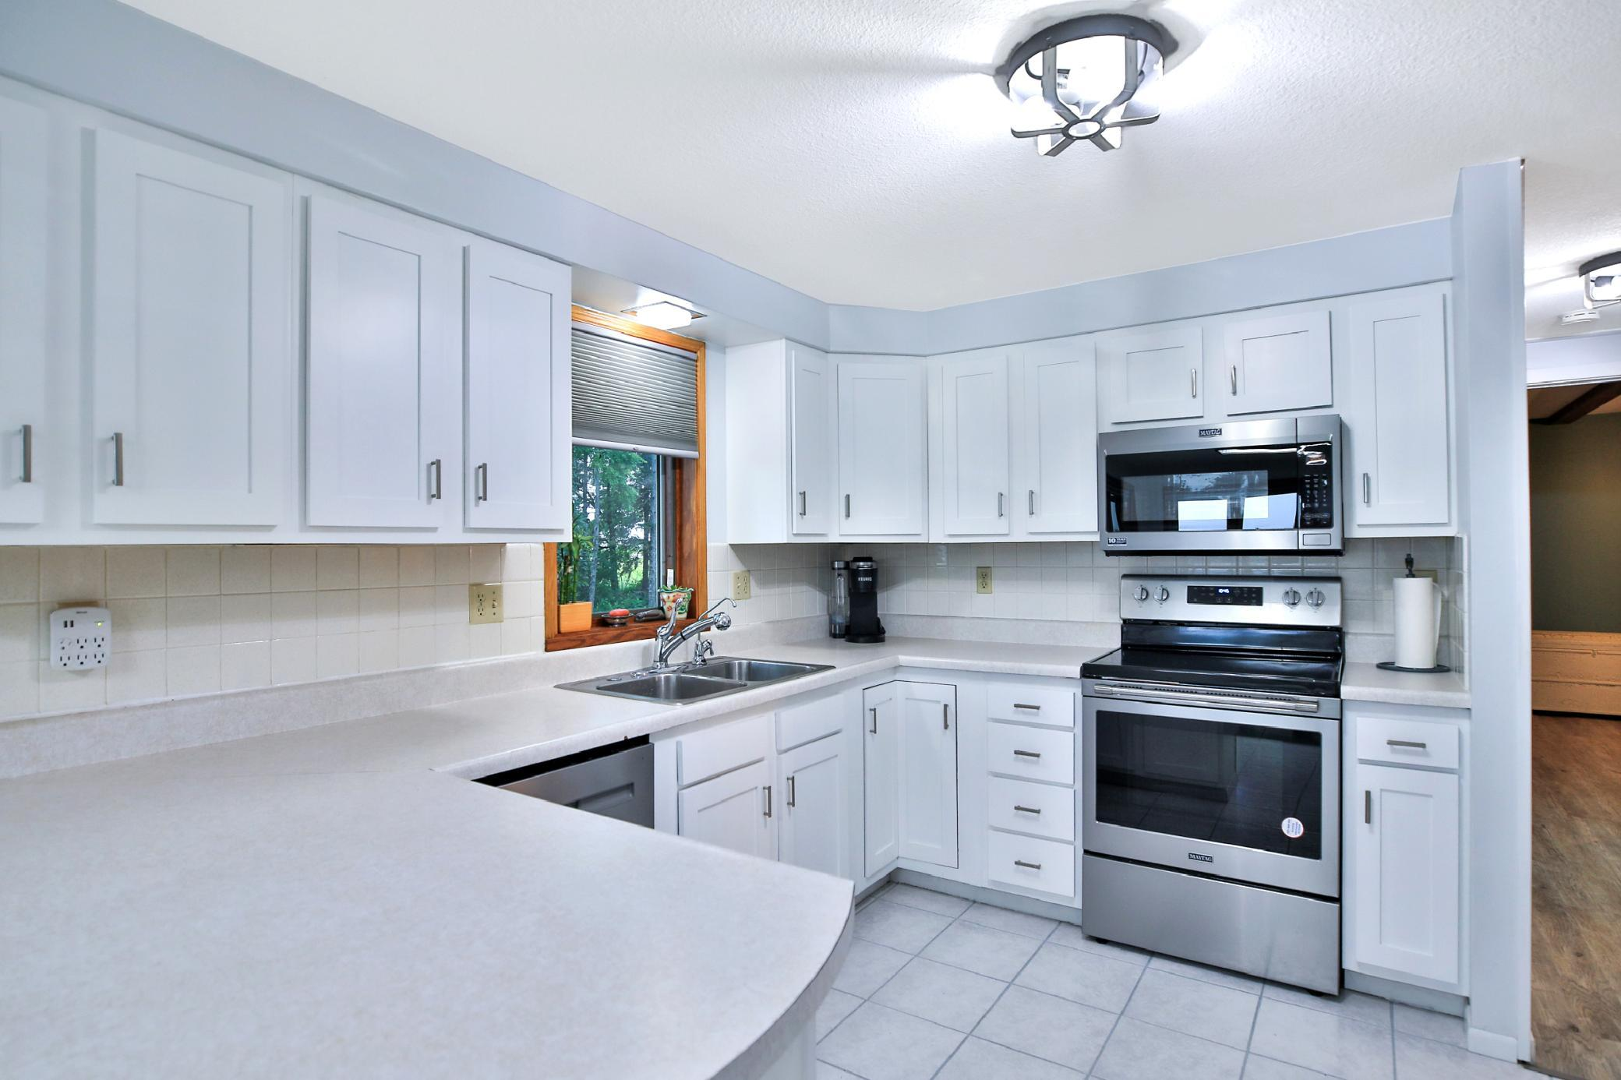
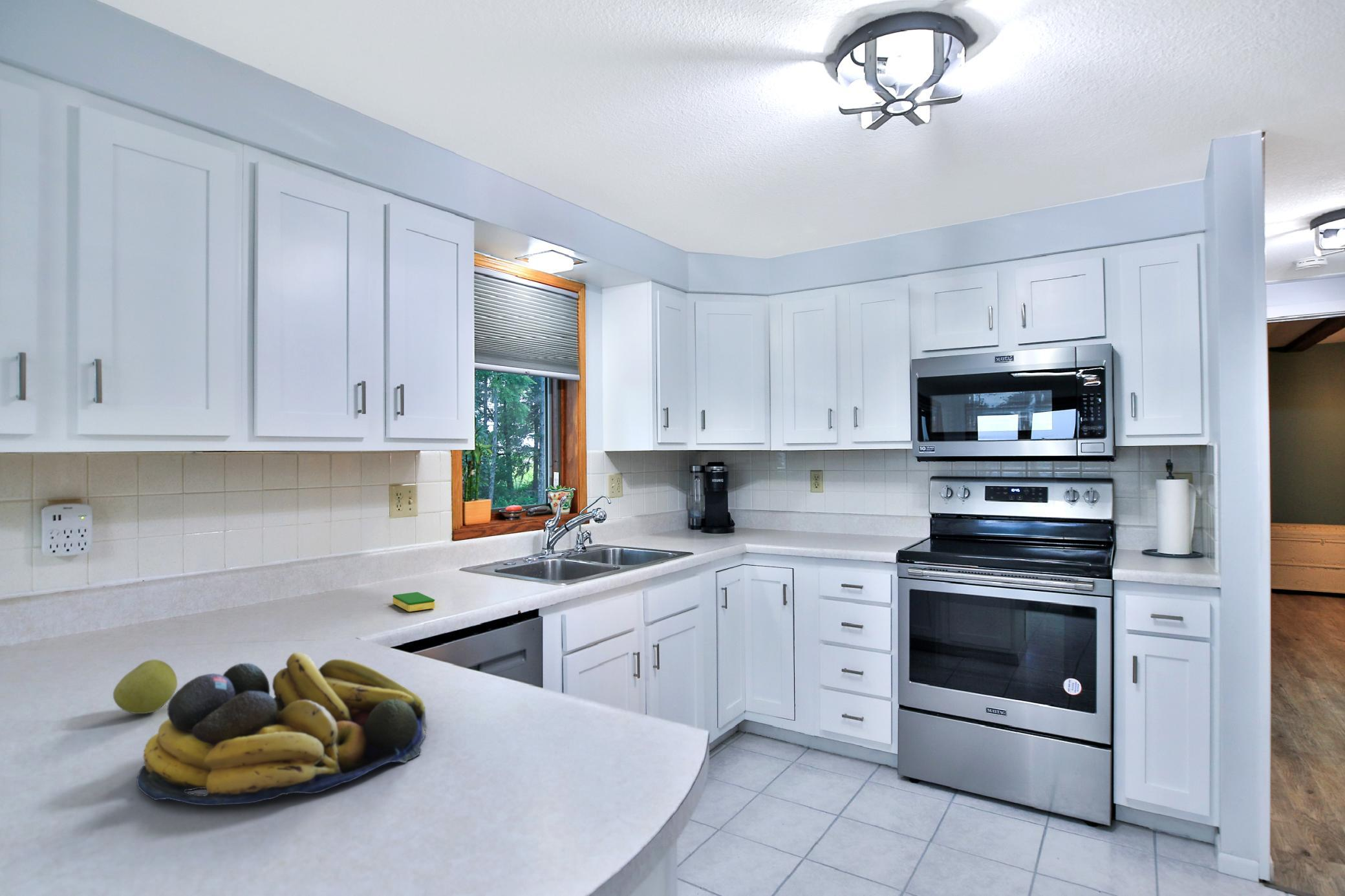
+ dish sponge [392,592,435,612]
+ apple [113,659,178,714]
+ fruit bowl [136,652,427,806]
